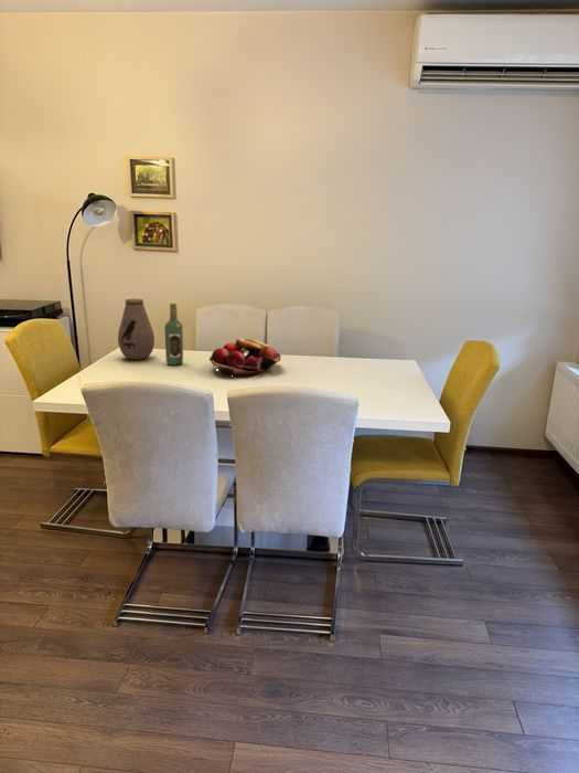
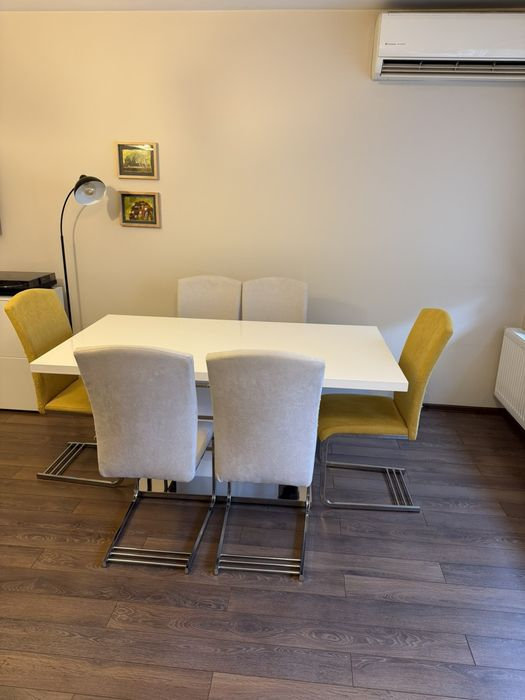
- wine bottle [163,303,184,367]
- vase [117,298,156,361]
- fruit basket [208,337,282,378]
